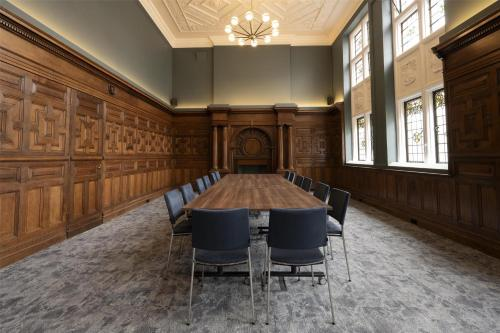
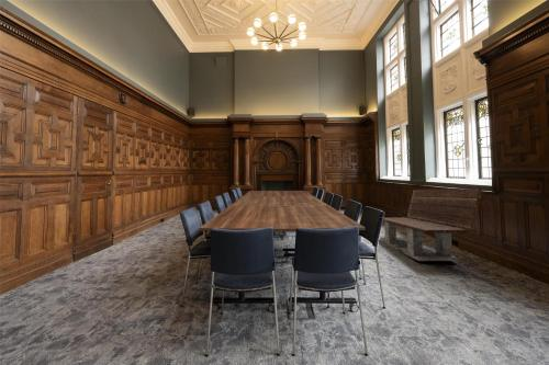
+ bench [382,187,483,262]
